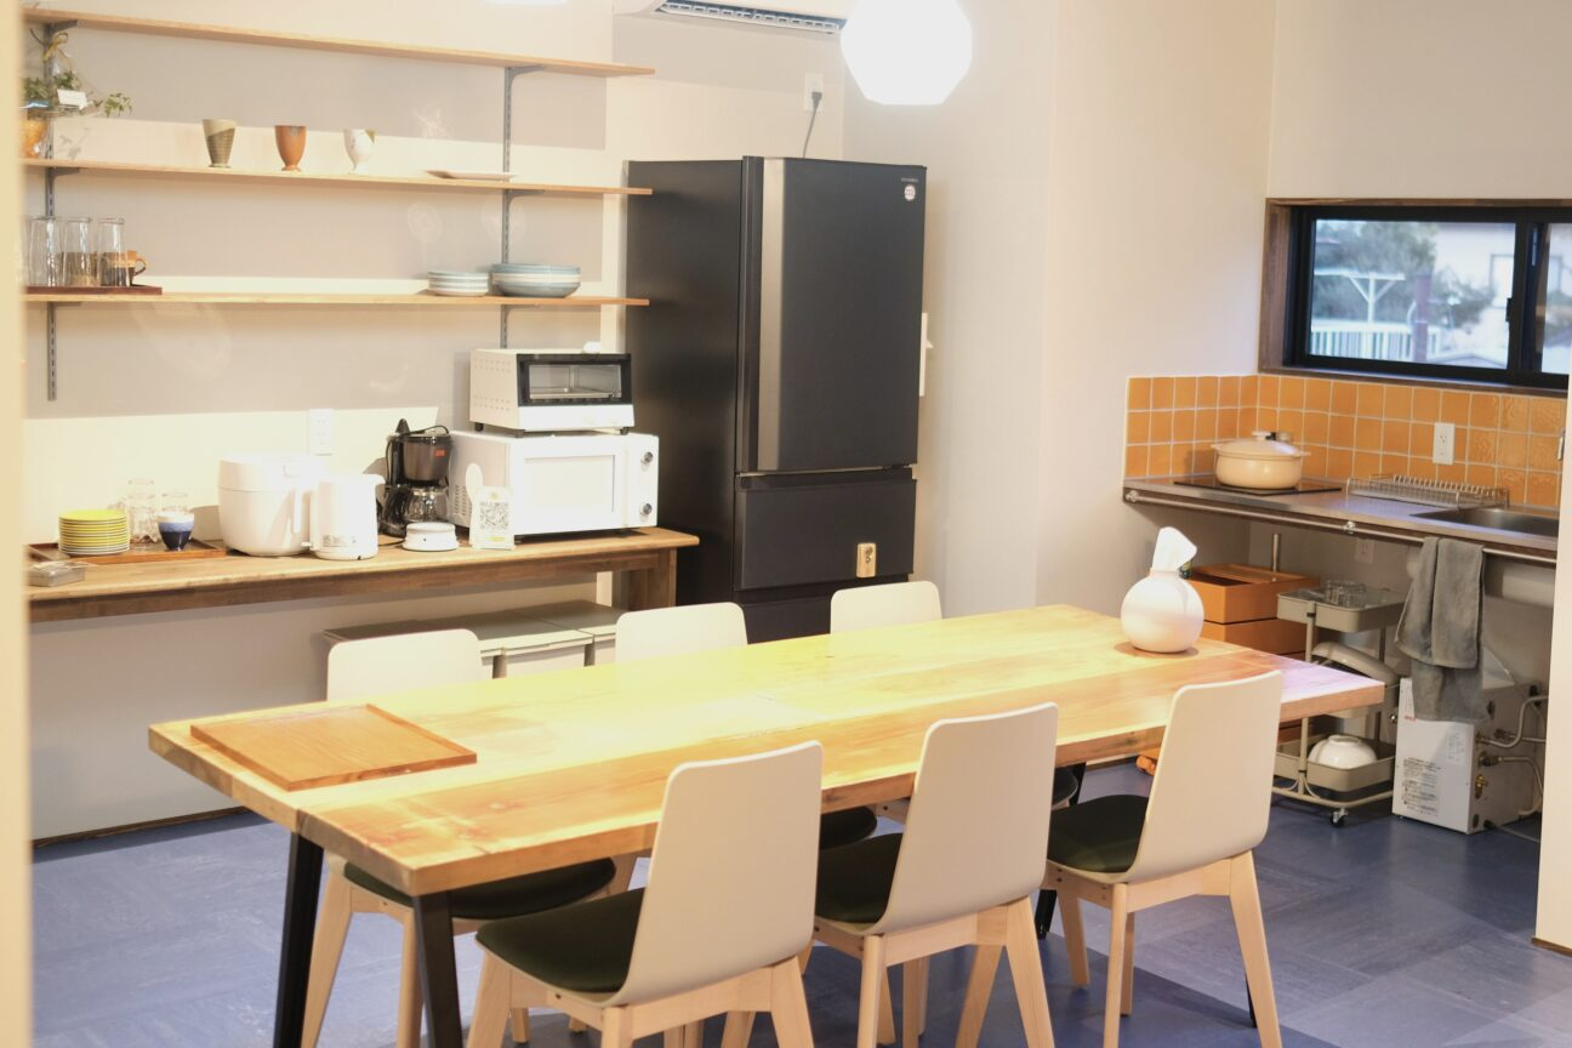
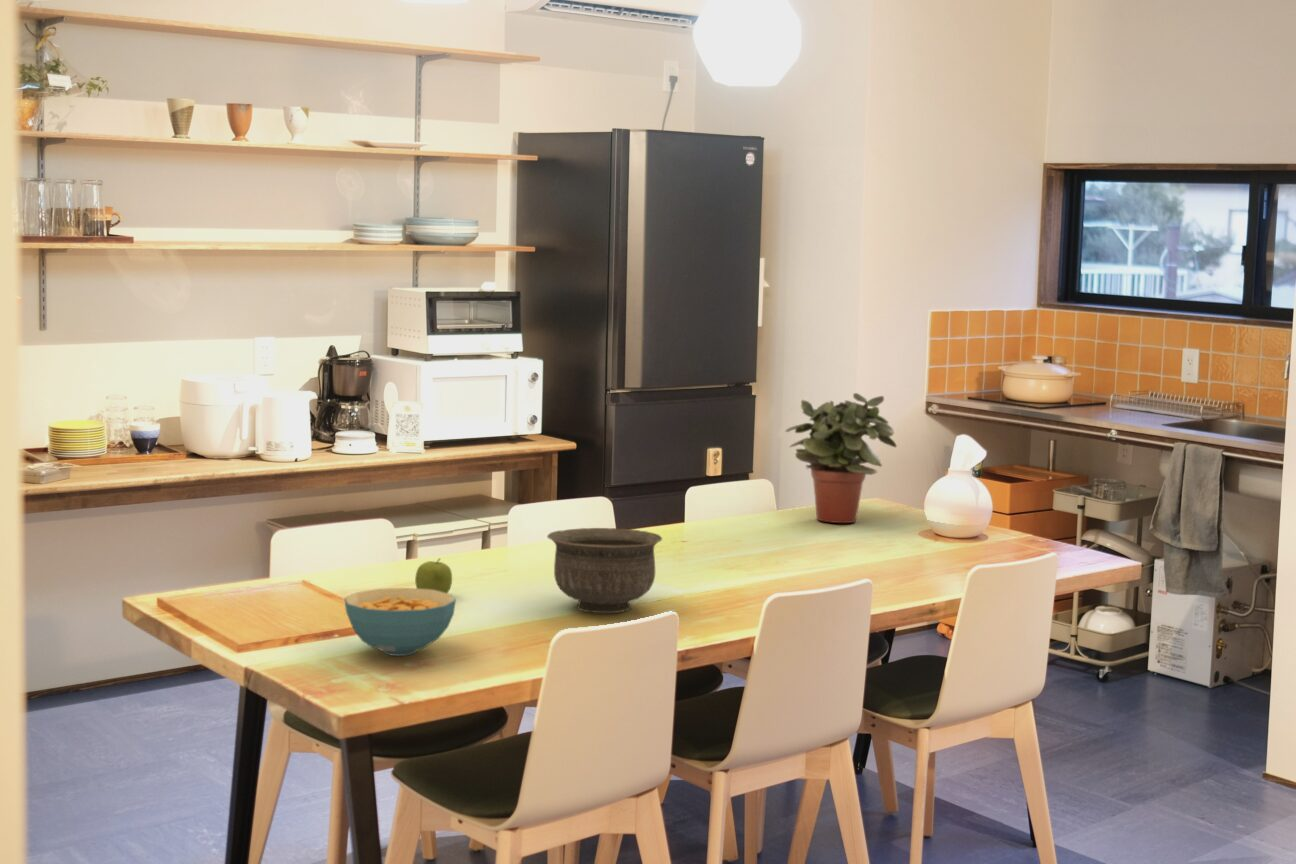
+ bowl [546,527,663,614]
+ potted plant [784,392,898,524]
+ fruit [414,558,453,594]
+ cereal bowl [343,587,457,657]
